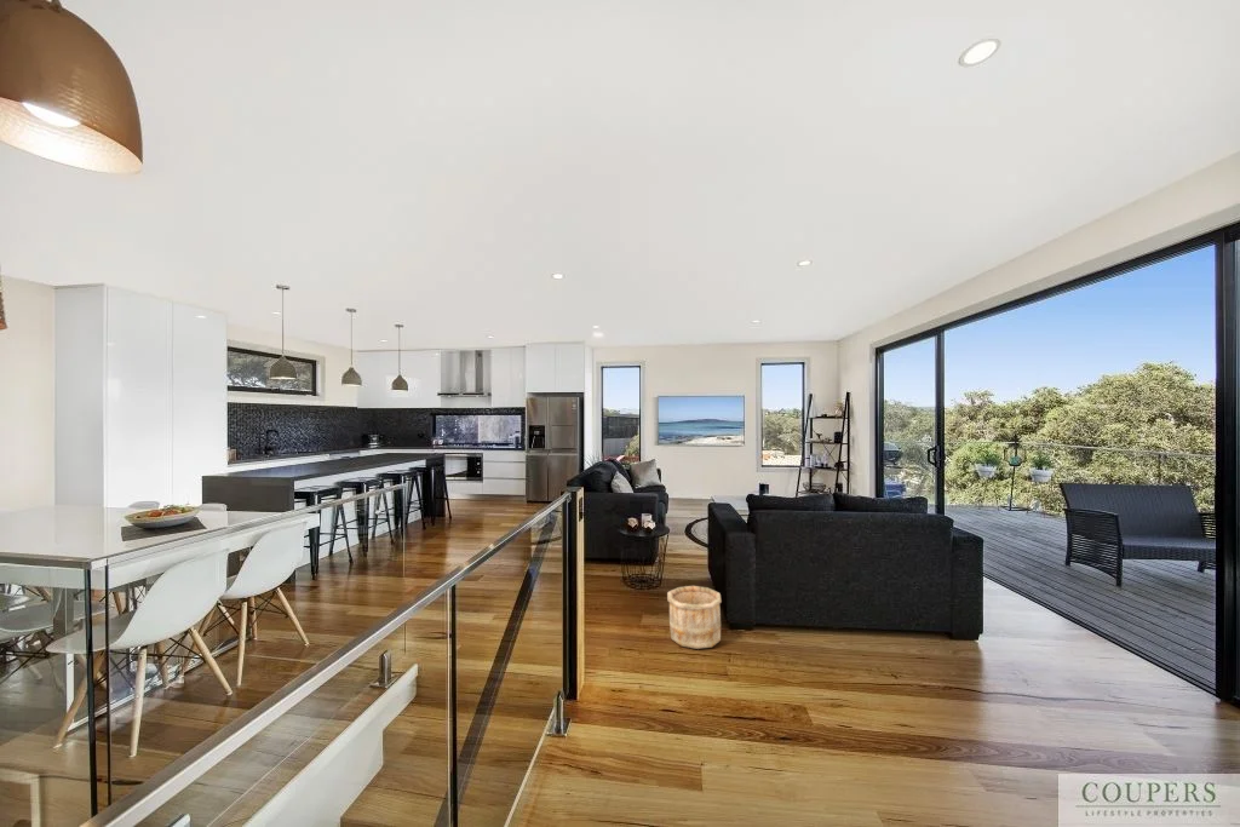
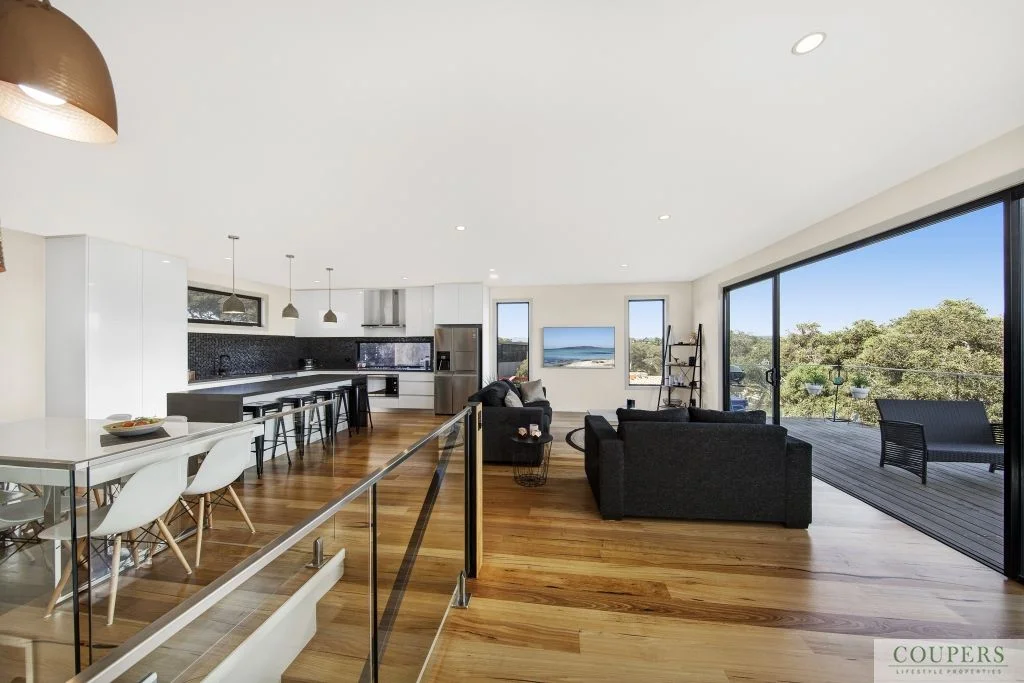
- wooden bucket [666,585,723,650]
